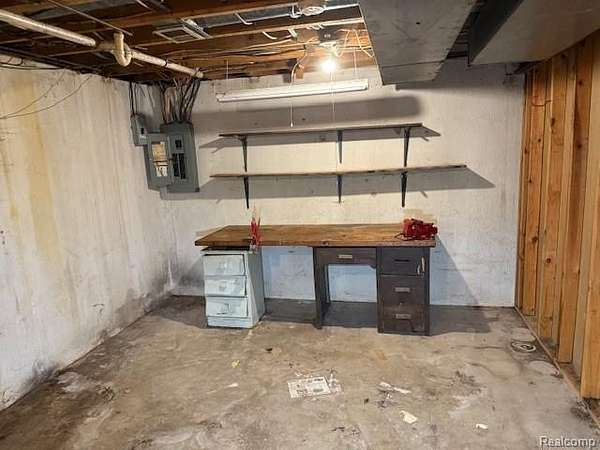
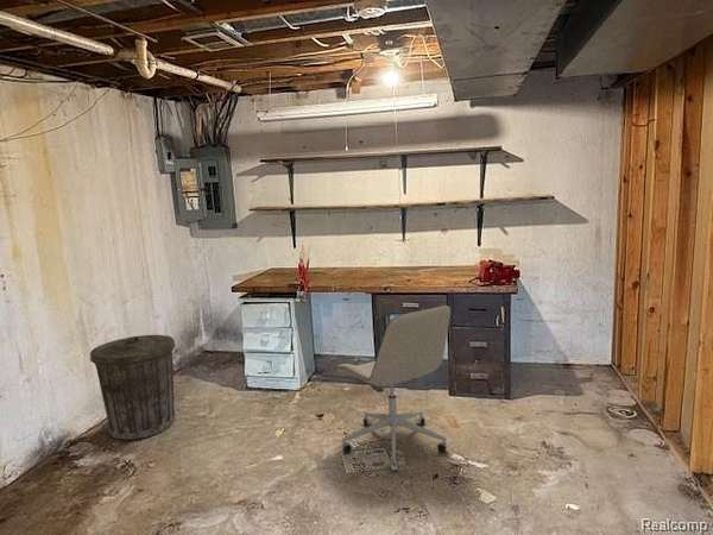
+ office chair [334,304,452,472]
+ trash can [89,334,177,441]
